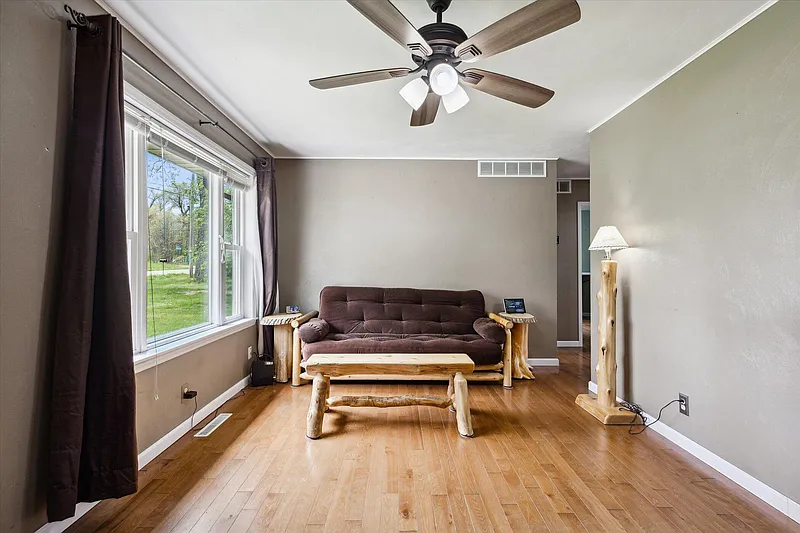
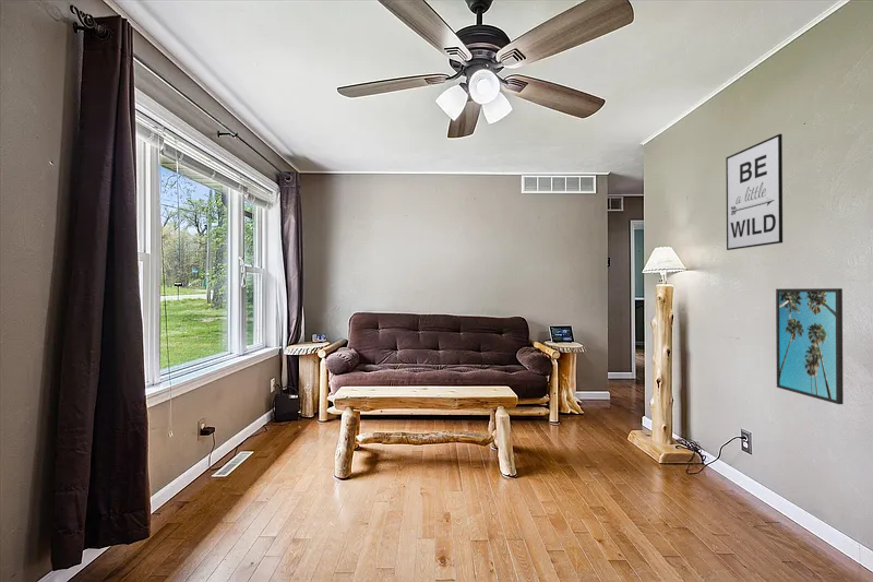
+ wall art [725,133,784,251]
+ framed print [775,287,845,405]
